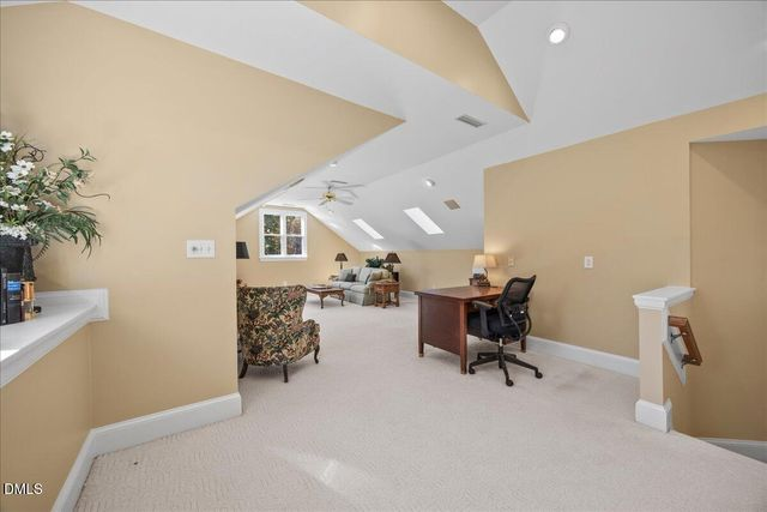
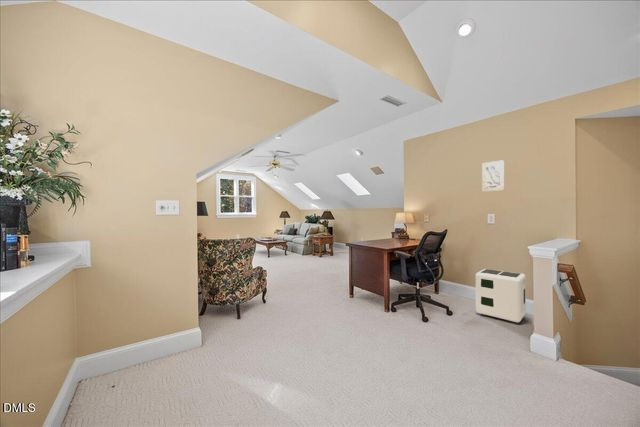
+ air purifier [475,268,527,323]
+ wall art [481,159,506,192]
